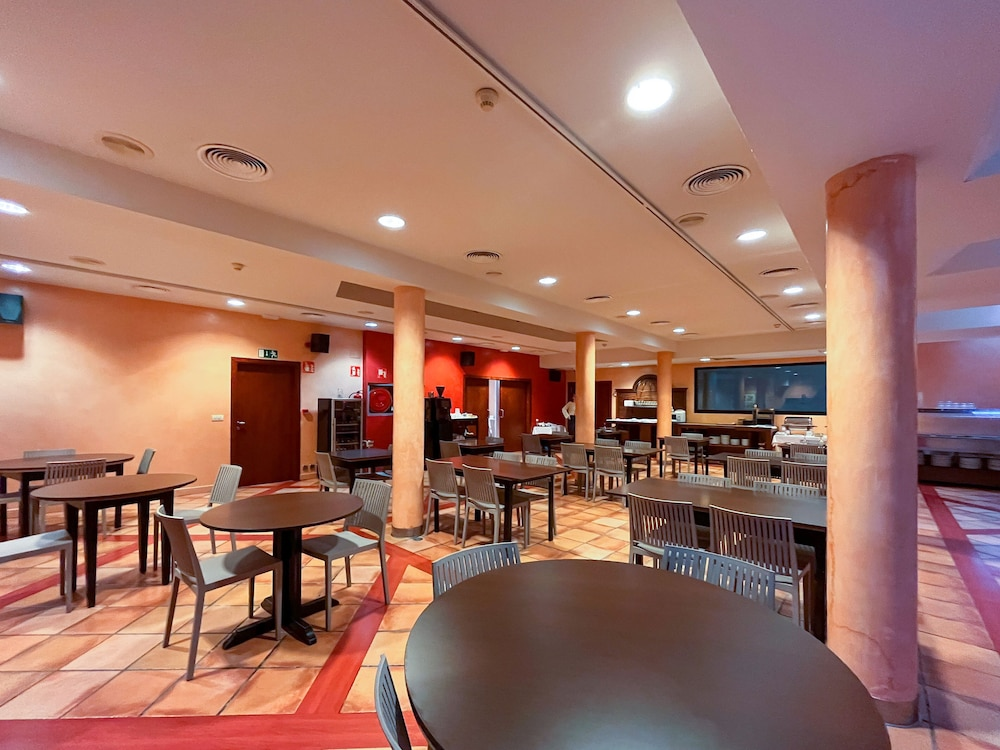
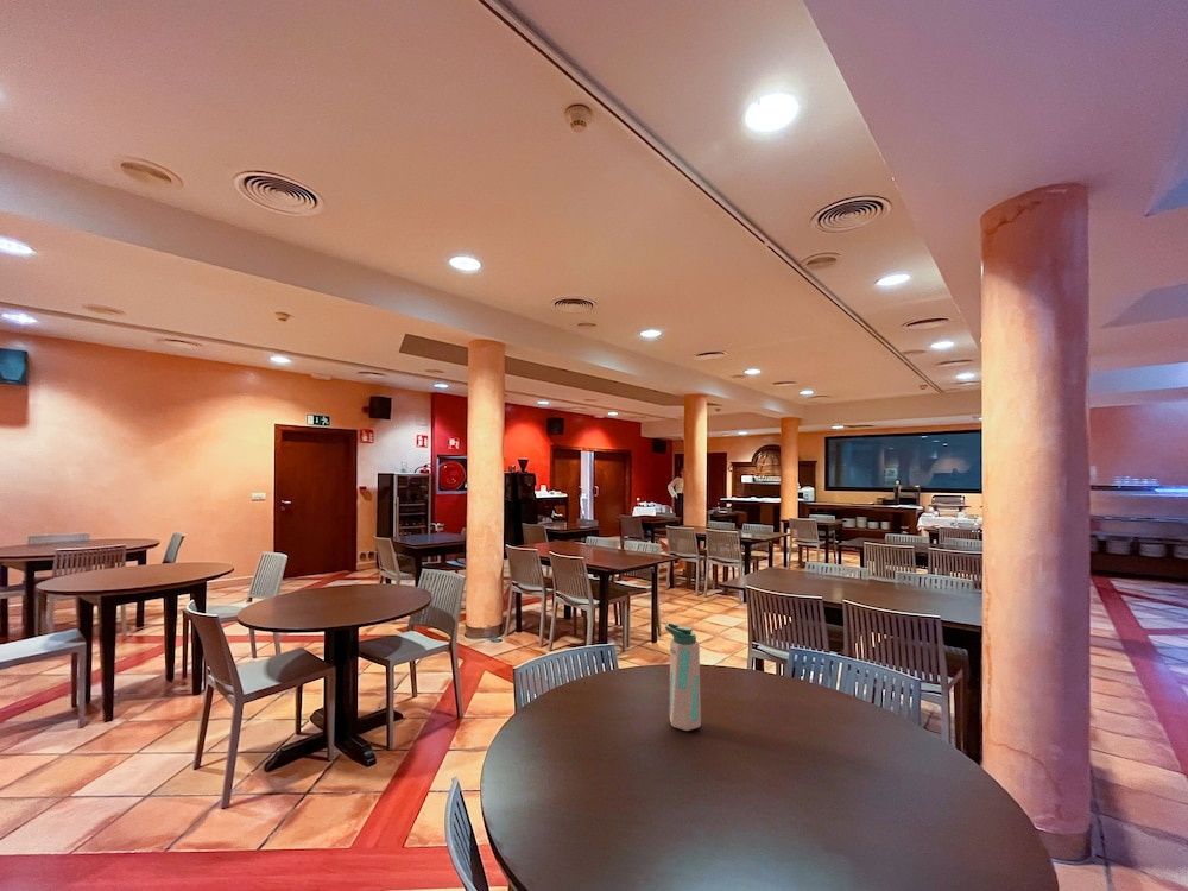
+ water bottle [664,621,702,732]
